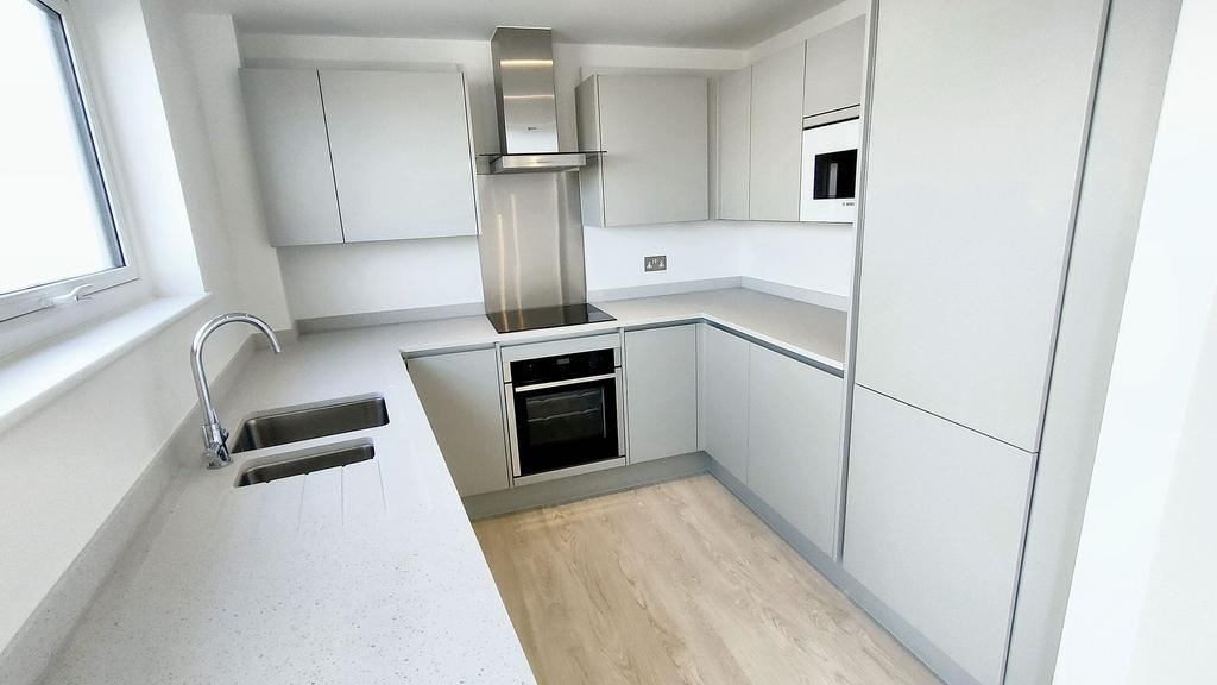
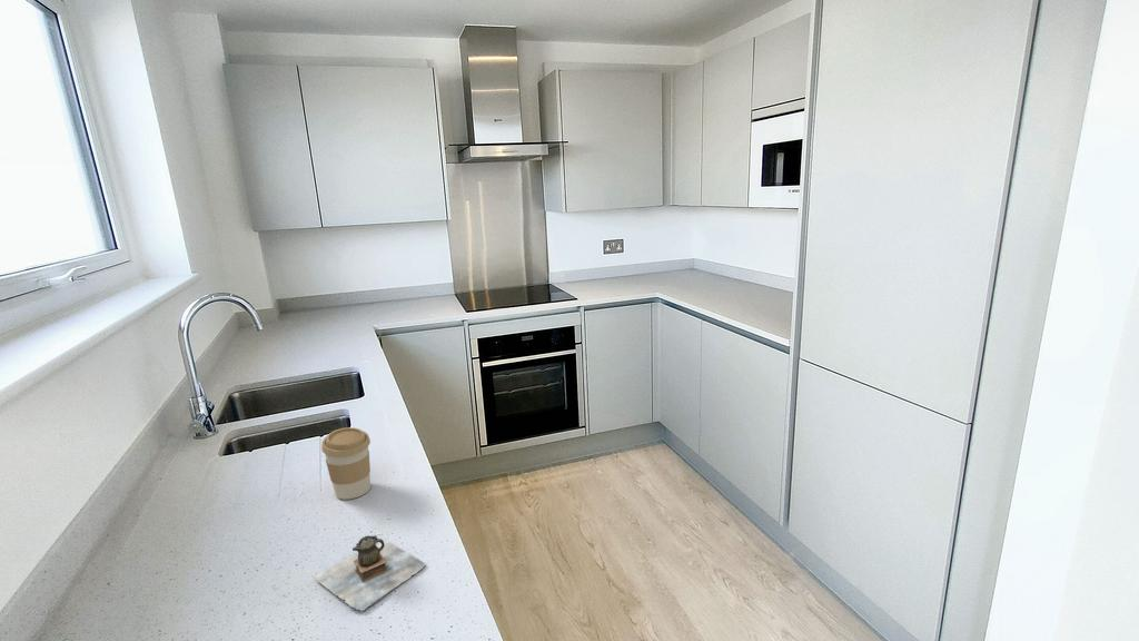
+ coffee cup [320,426,372,501]
+ teapot [313,534,426,612]
